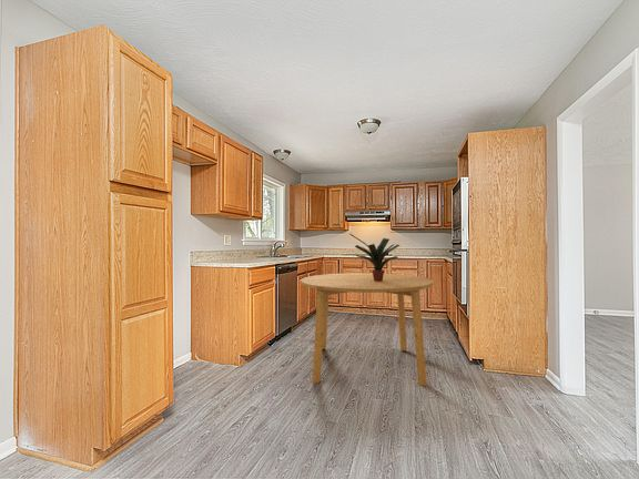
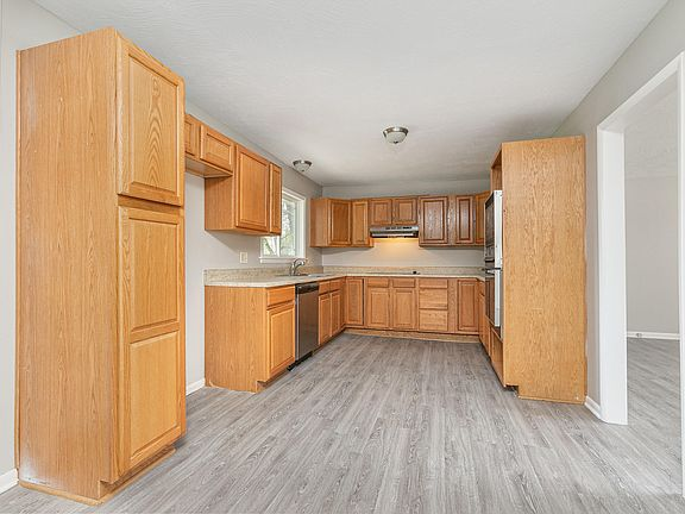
- potted plant [348,233,400,282]
- dining table [300,272,434,387]
